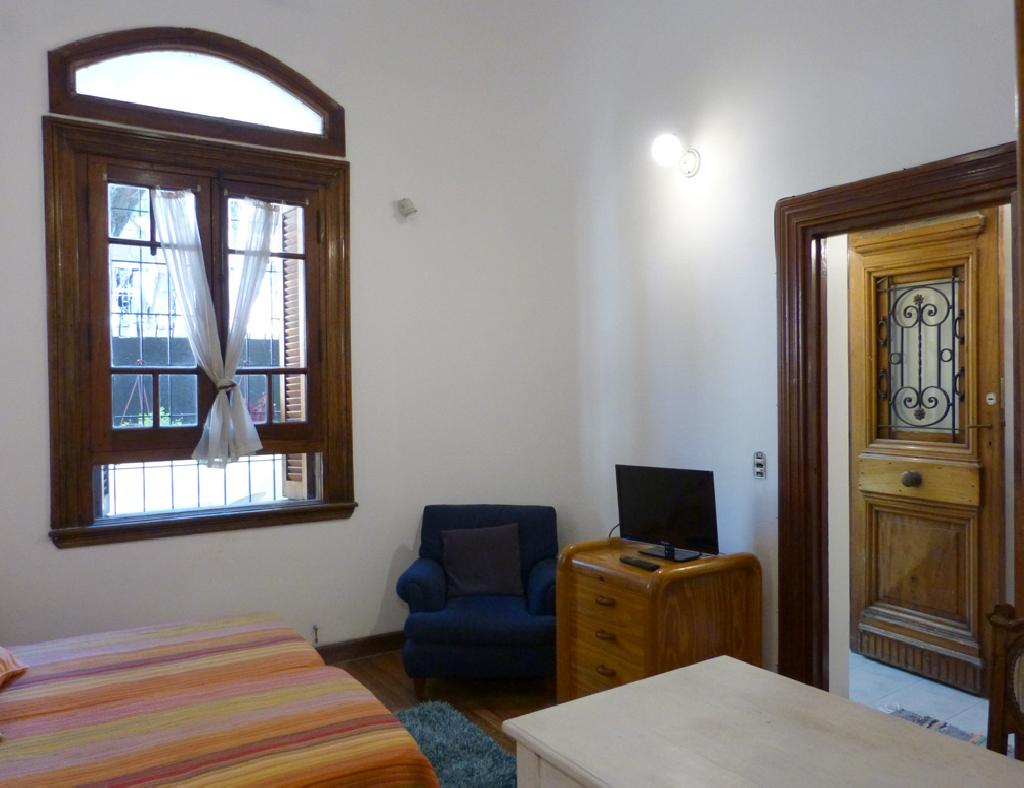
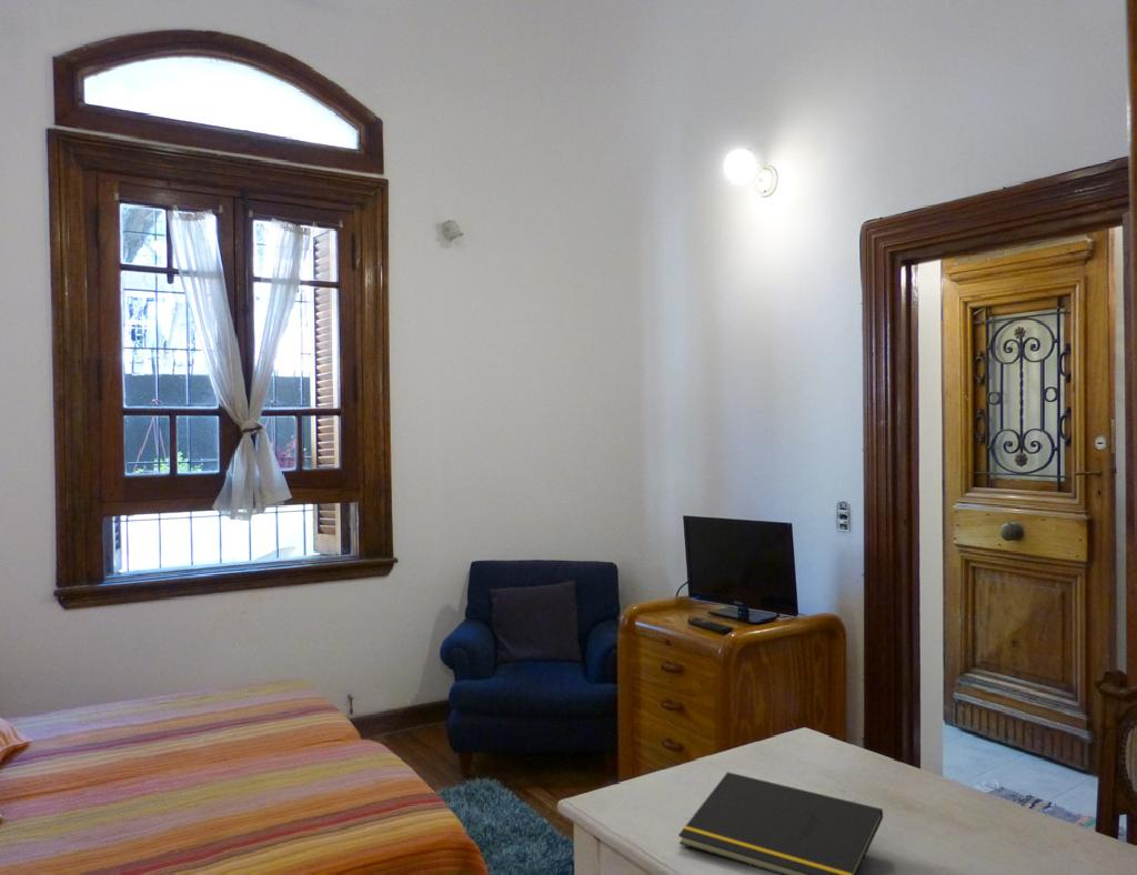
+ notepad [677,771,884,875]
